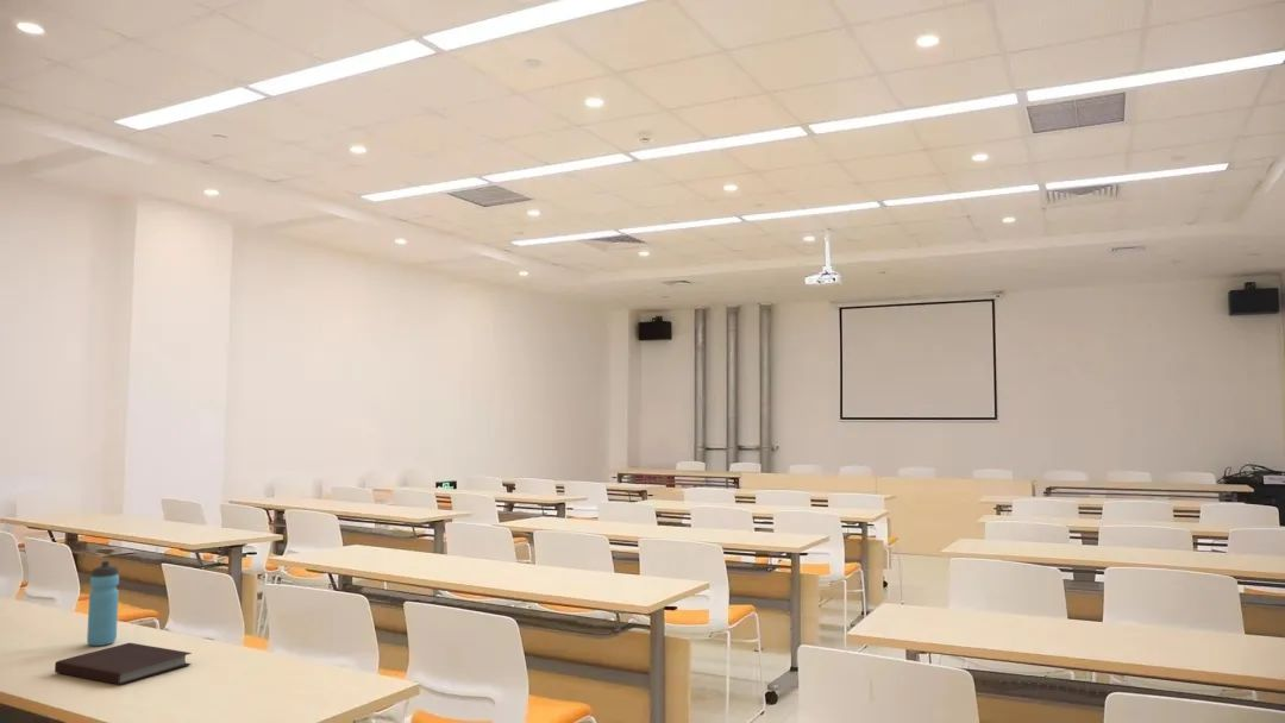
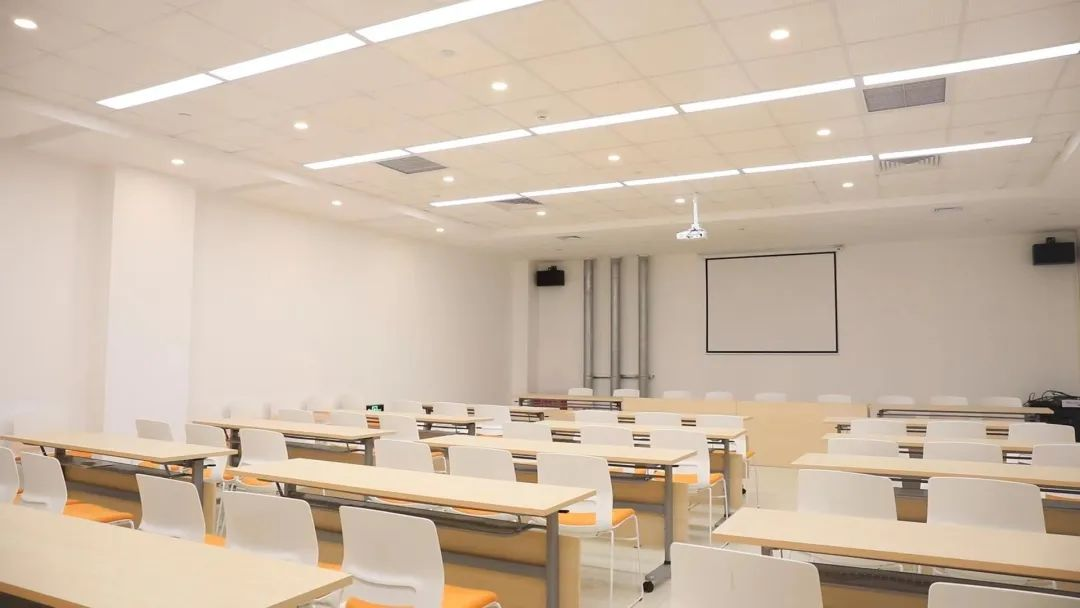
- water bottle [86,560,120,647]
- notebook [54,642,193,686]
